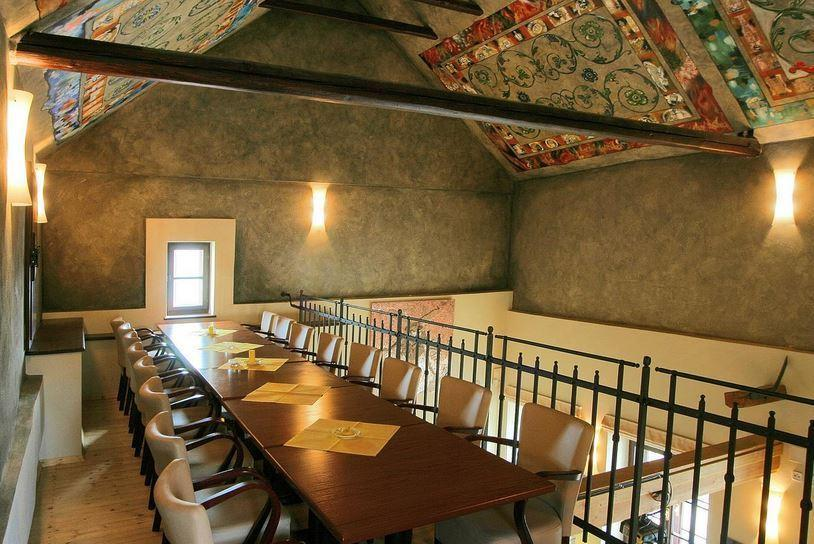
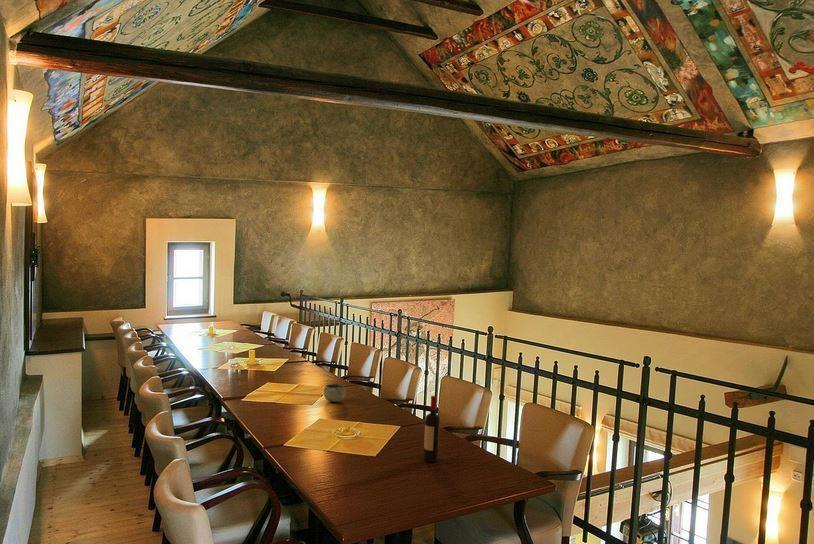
+ wine bottle [423,395,441,463]
+ bowl [323,383,347,403]
